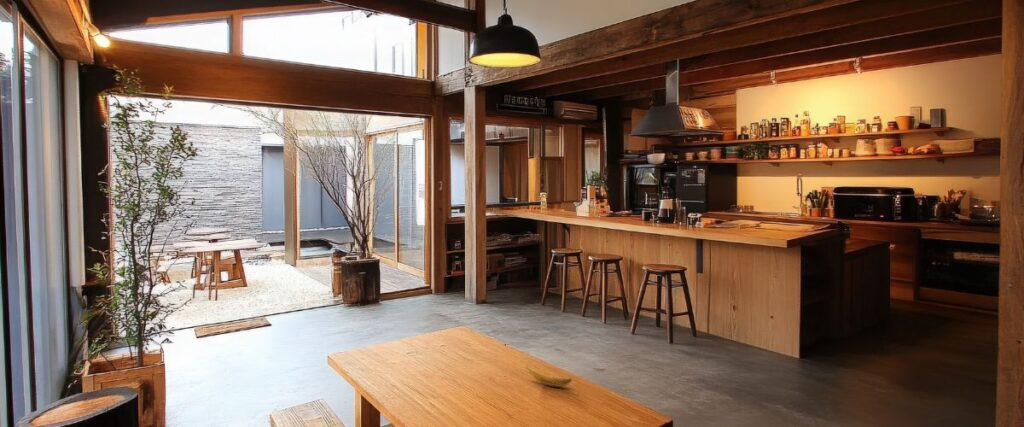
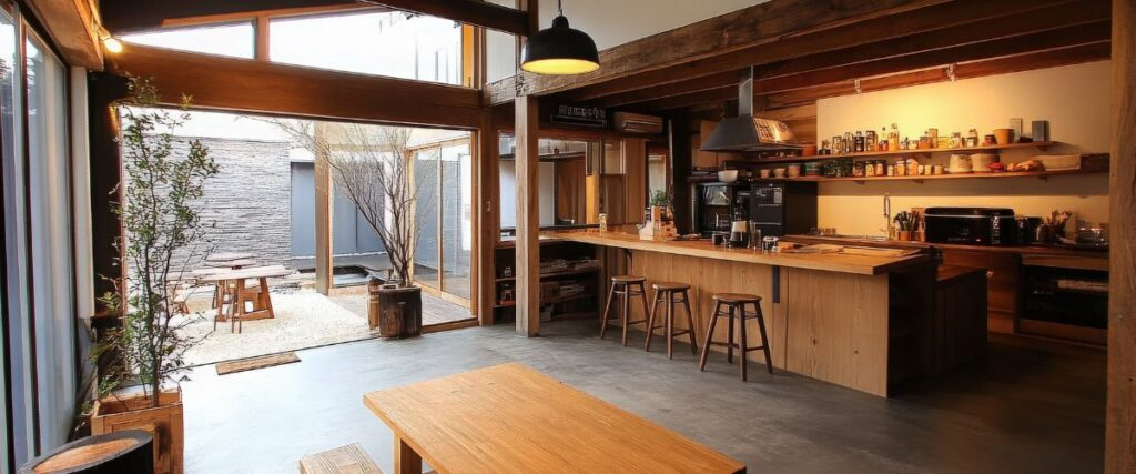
- banana [525,365,573,388]
